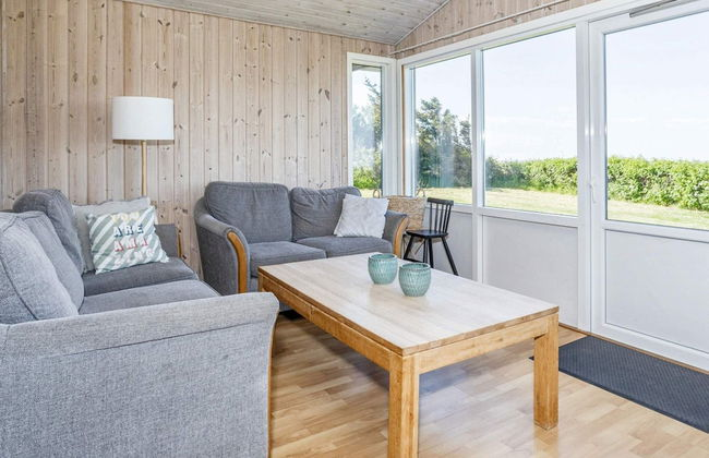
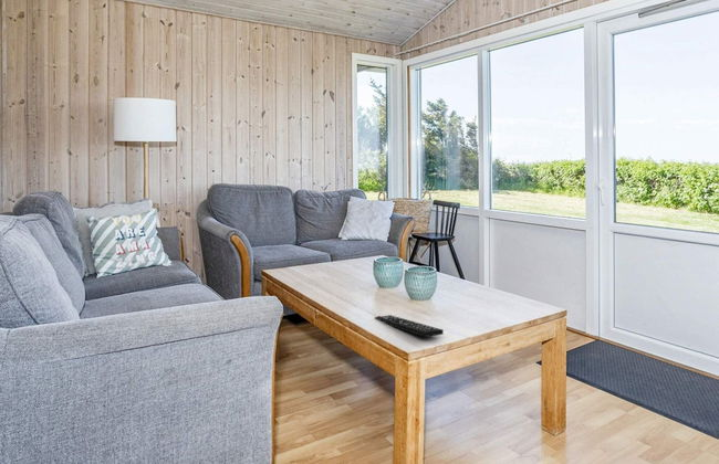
+ remote control [374,314,445,338]
